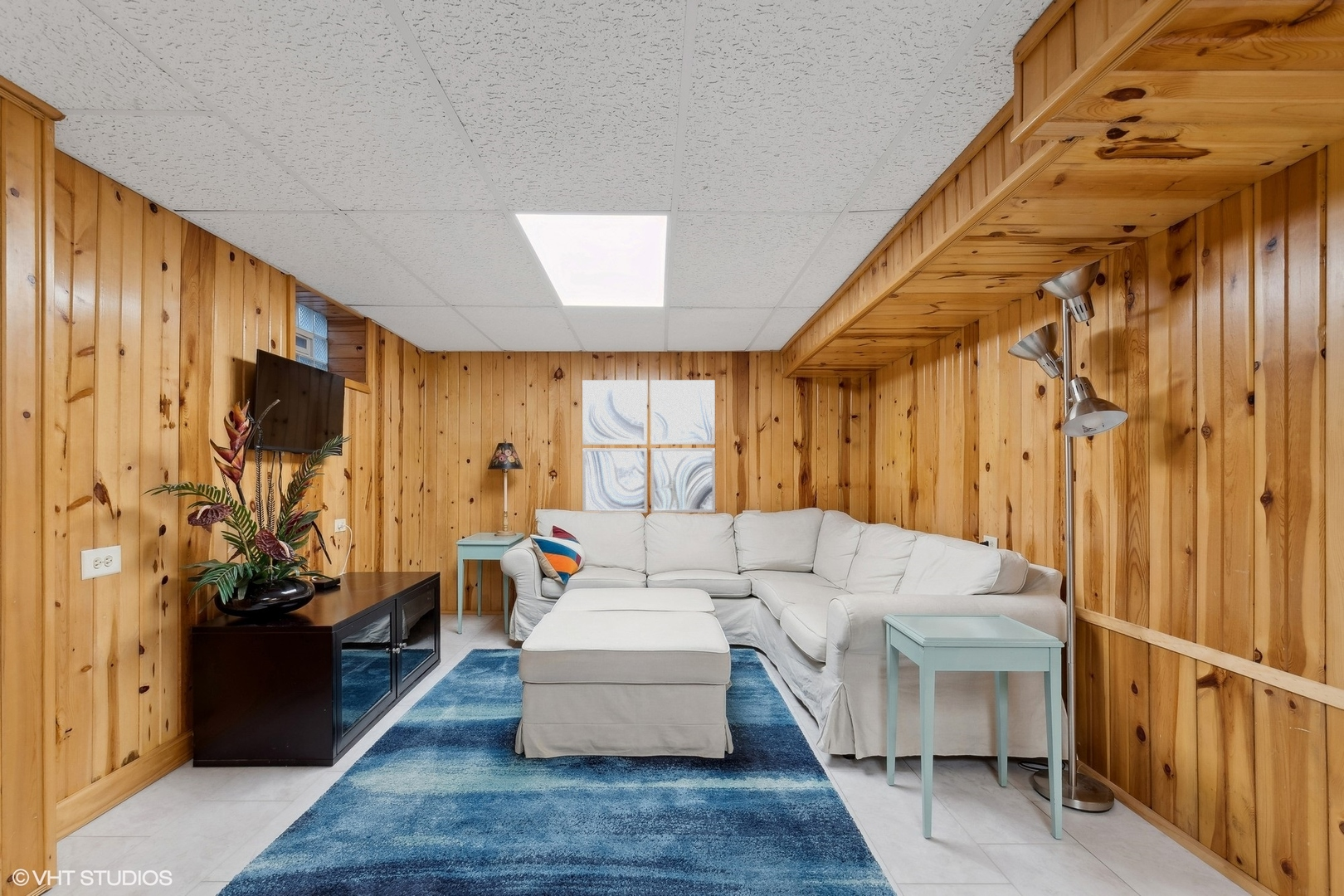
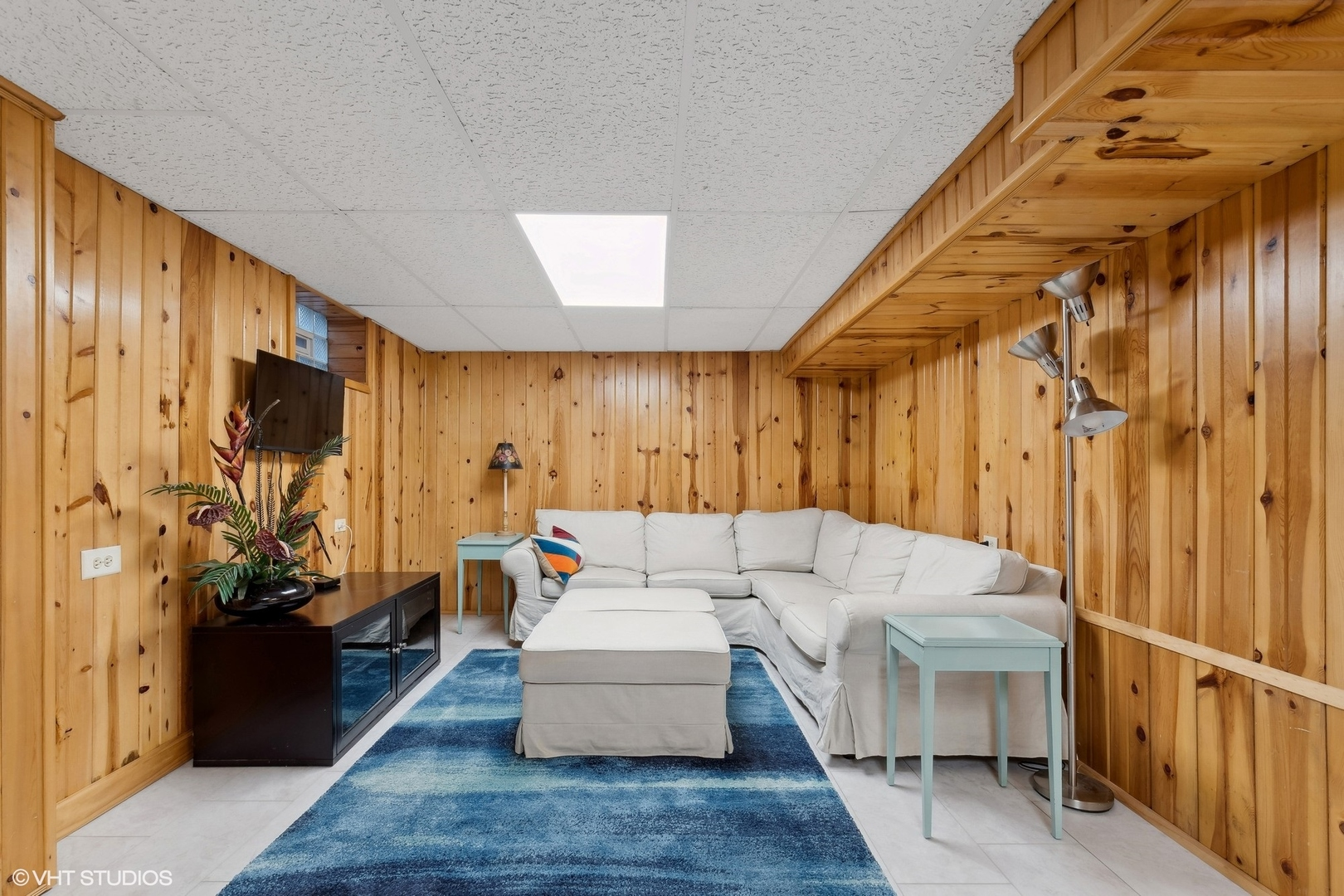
- wall art [582,379,716,514]
